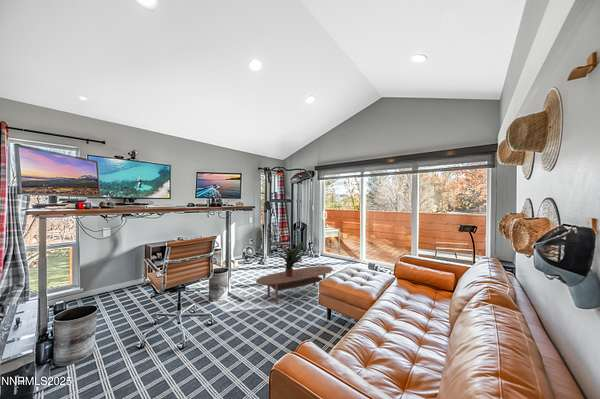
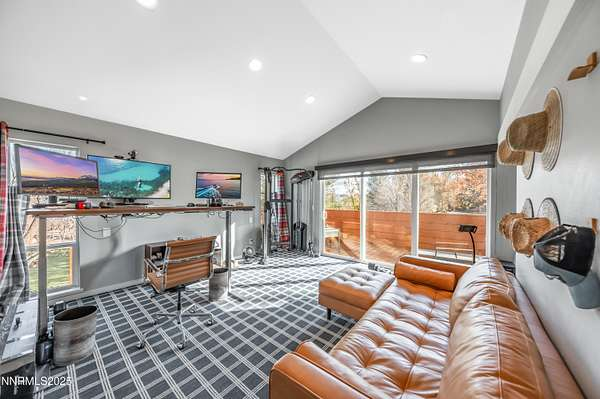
- coffee table [255,265,334,305]
- potted plant [276,241,306,277]
